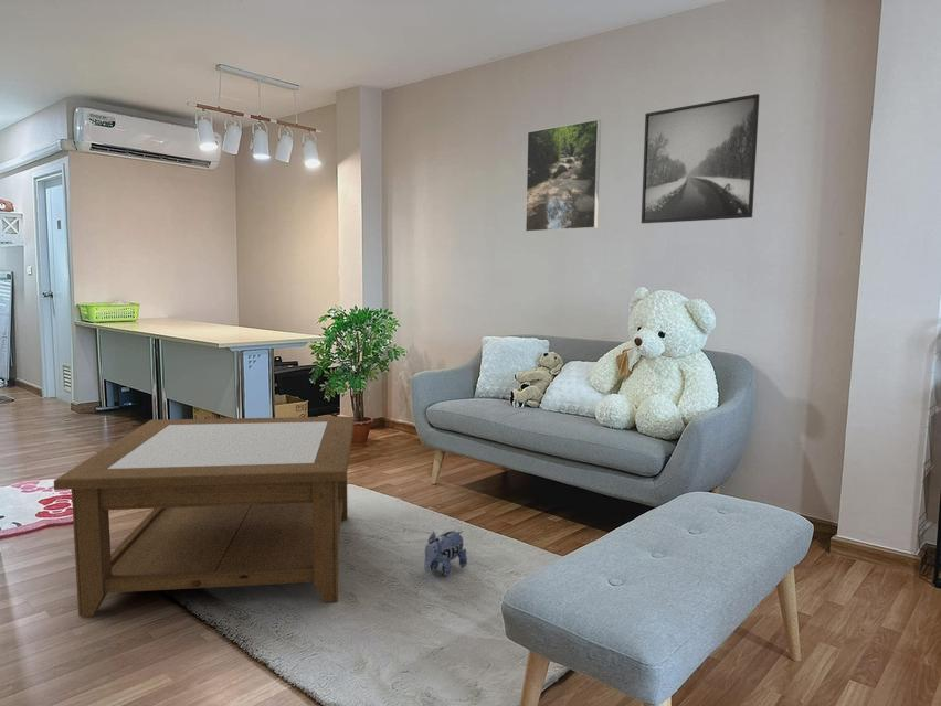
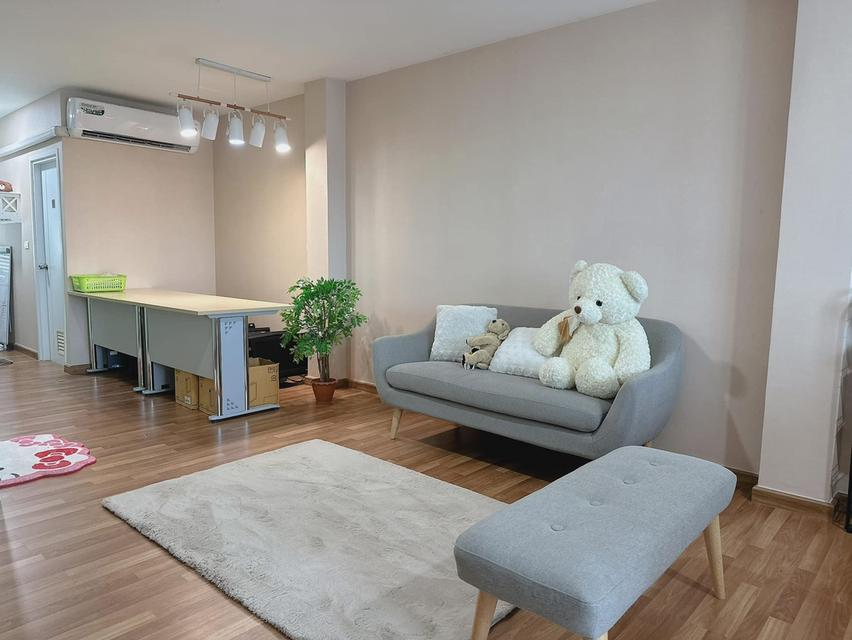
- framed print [525,118,602,233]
- plush toy [424,530,468,577]
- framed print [641,93,761,225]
- coffee table [53,415,356,618]
